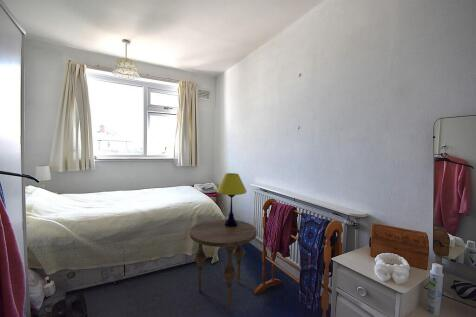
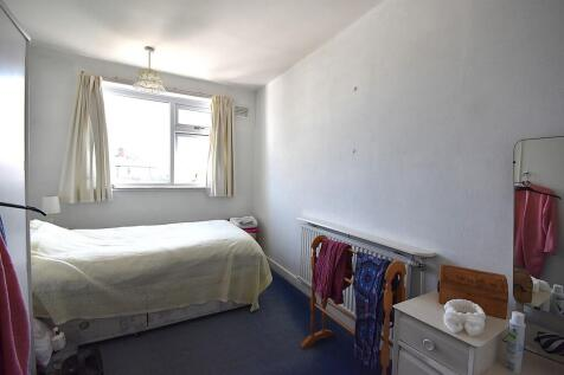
- table lamp [216,172,247,227]
- side table [189,218,258,313]
